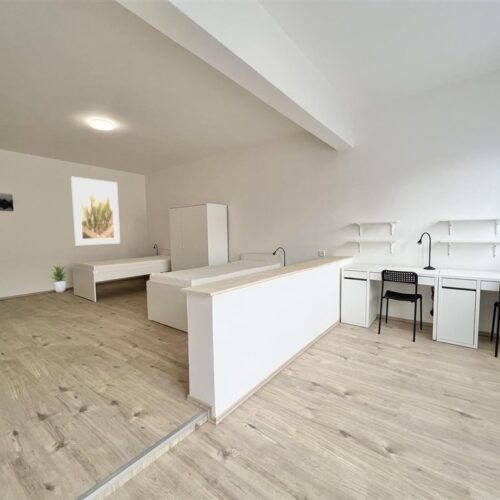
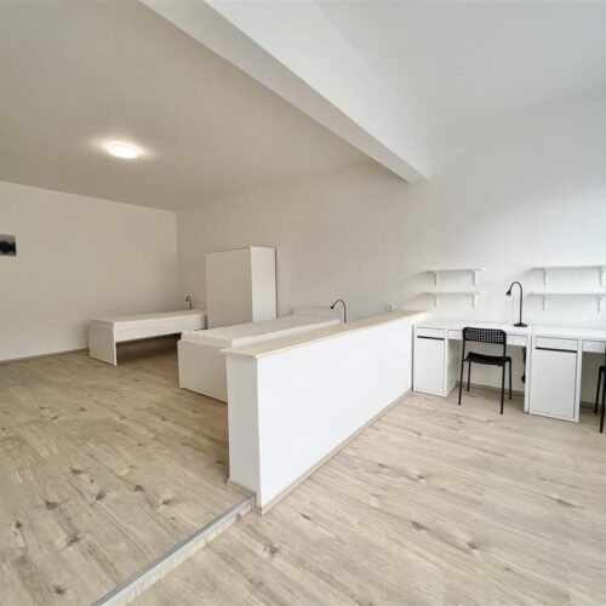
- potted plant [49,263,69,293]
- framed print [70,175,121,246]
